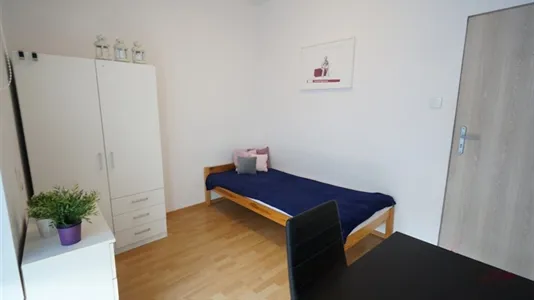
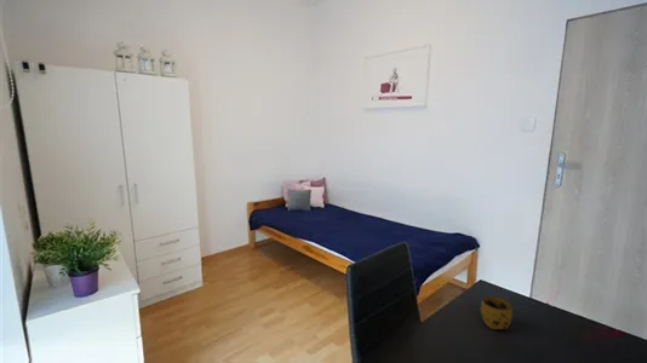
+ mug [480,295,514,330]
